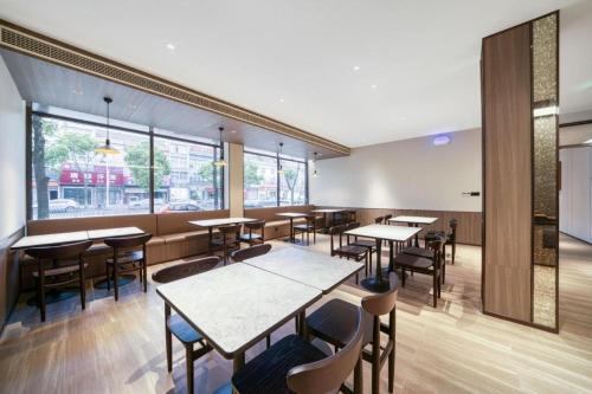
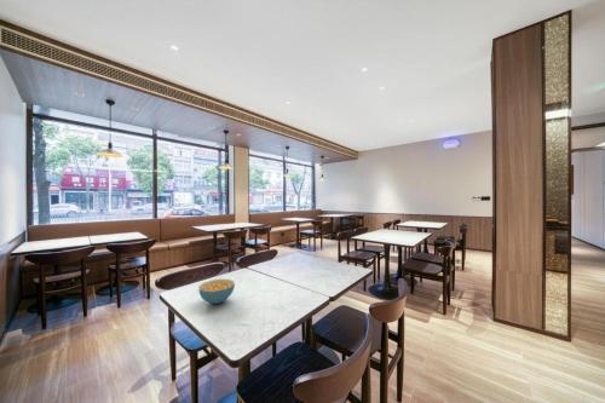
+ cereal bowl [197,278,236,305]
